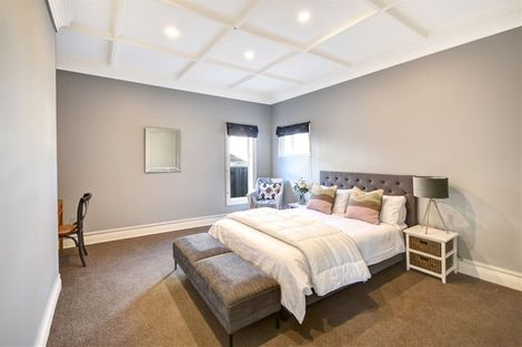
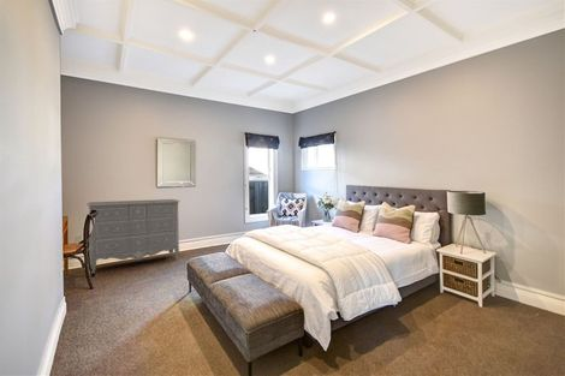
+ dresser [85,198,182,274]
